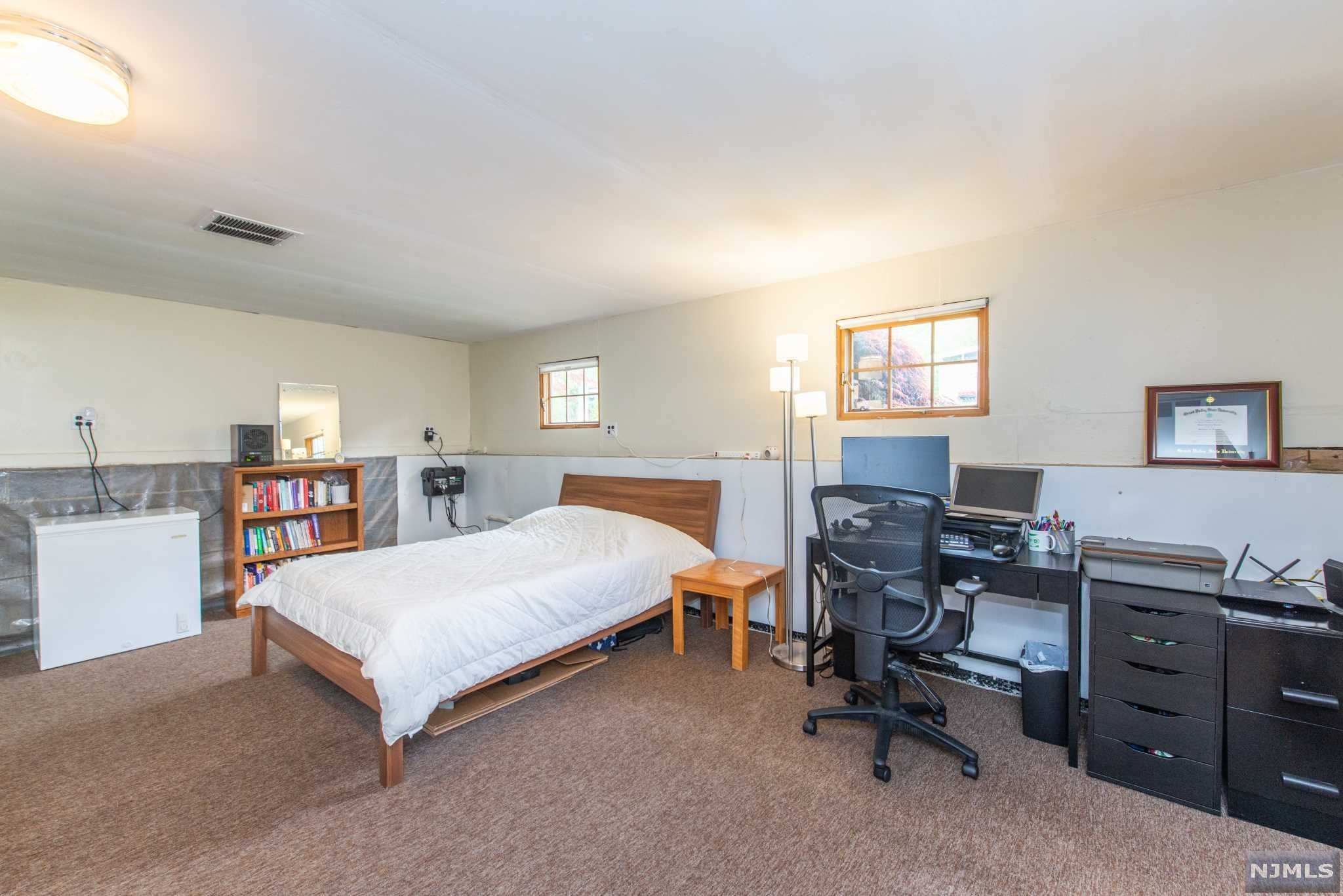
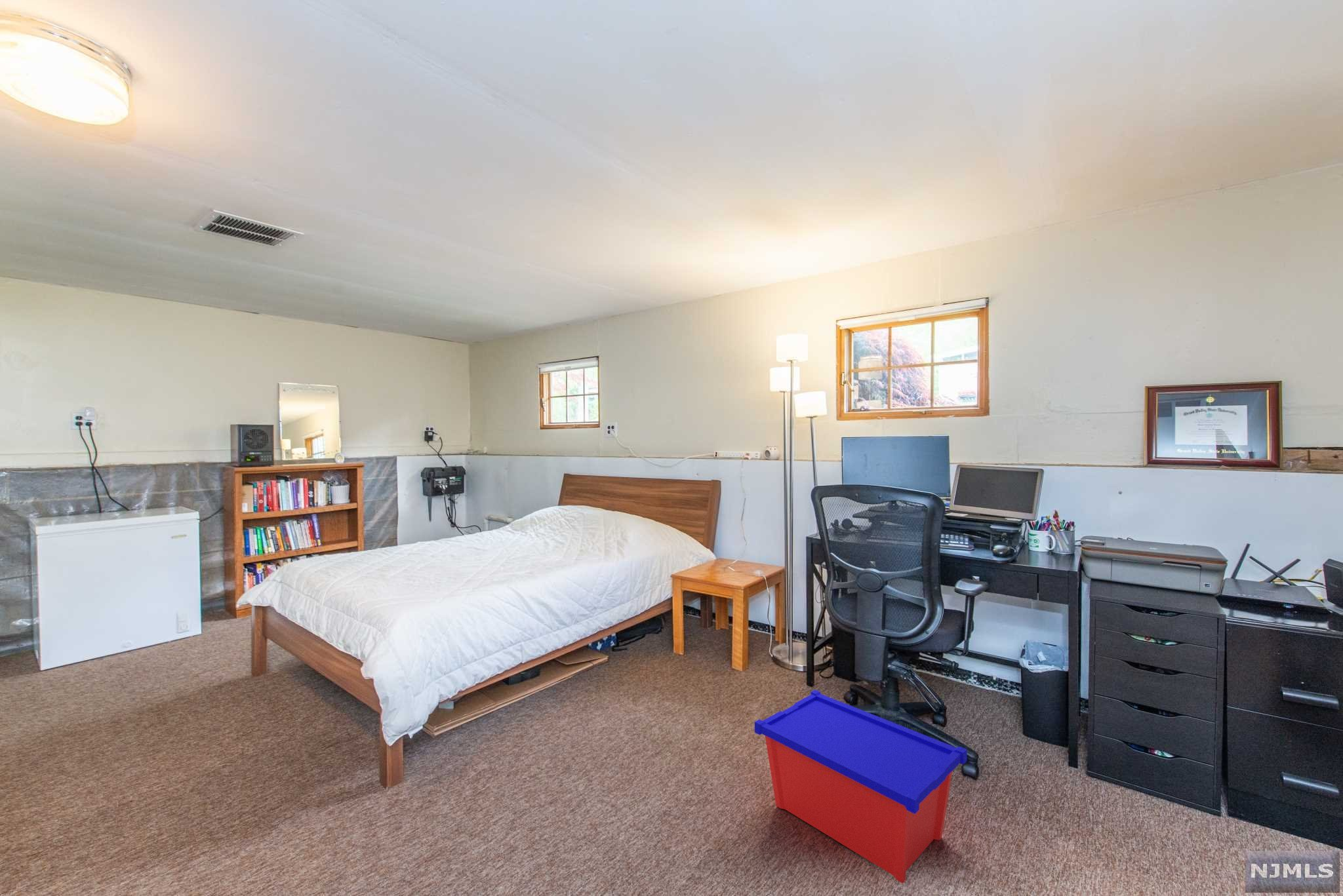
+ storage bin [754,690,968,884]
